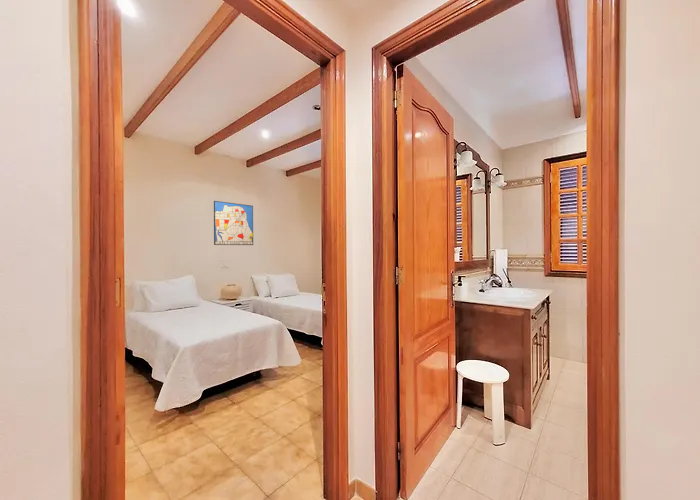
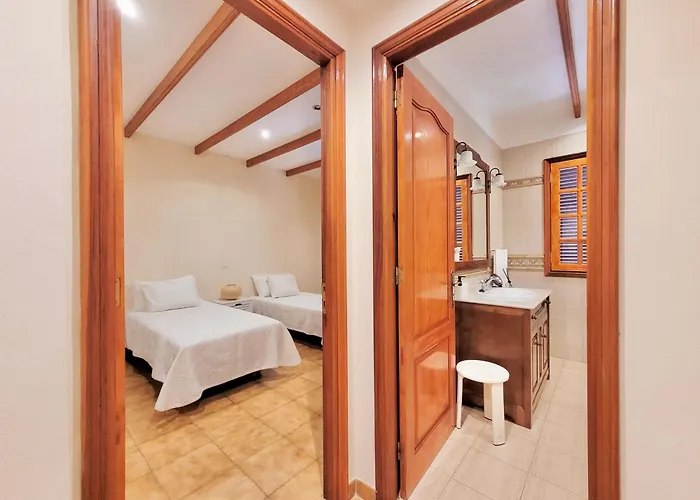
- wall art [213,200,254,246]
